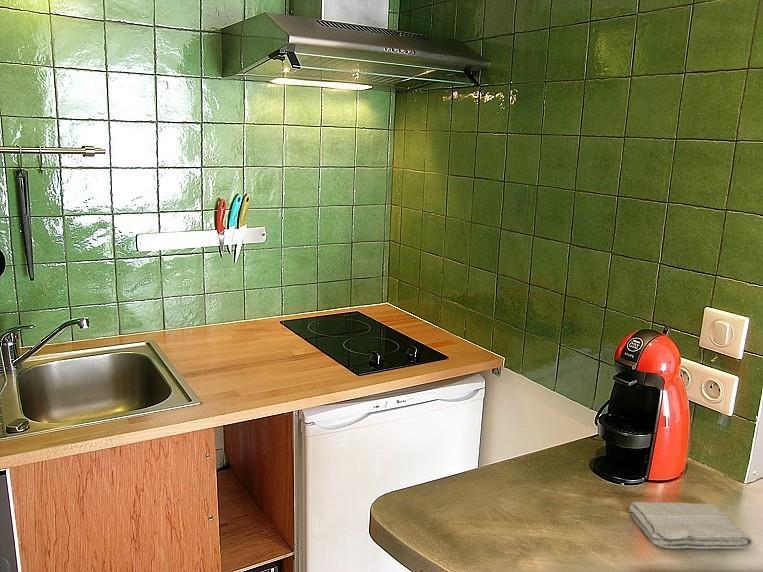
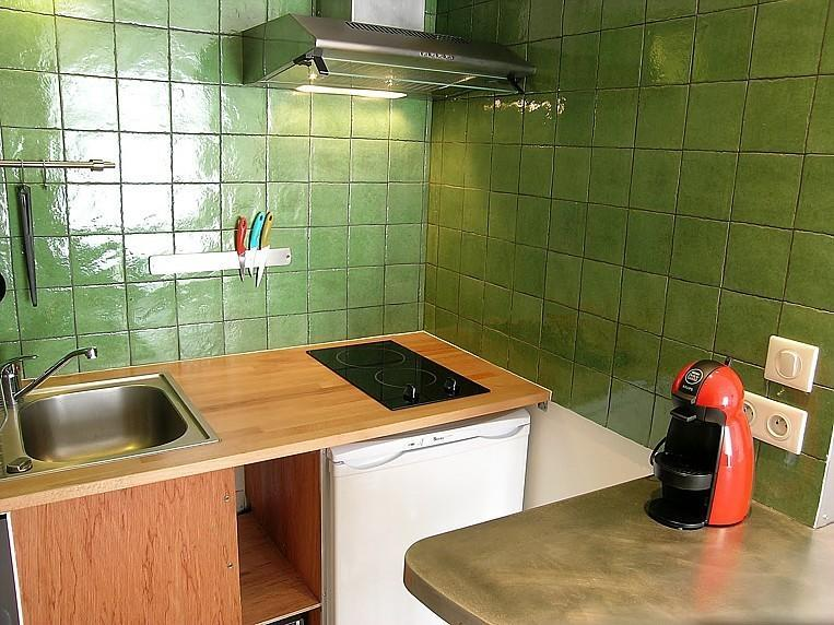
- washcloth [628,501,754,550]
